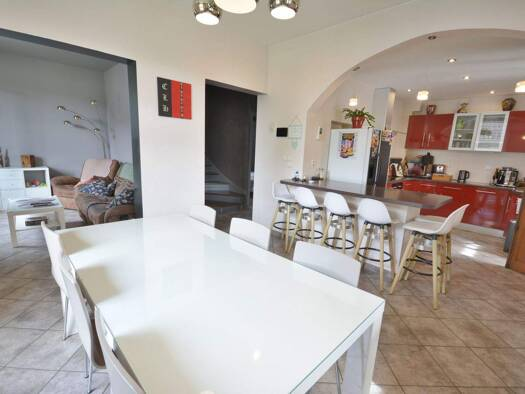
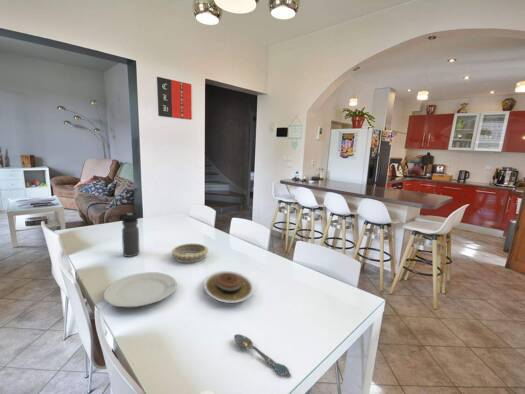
+ water bottle [121,212,141,258]
+ plate [203,270,255,304]
+ chinaware [102,271,178,308]
+ spoon [233,333,292,378]
+ decorative bowl [171,242,209,264]
